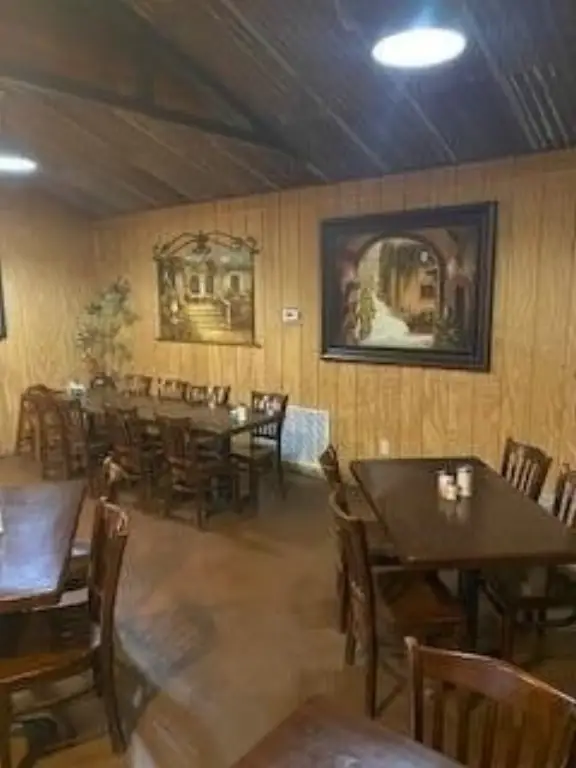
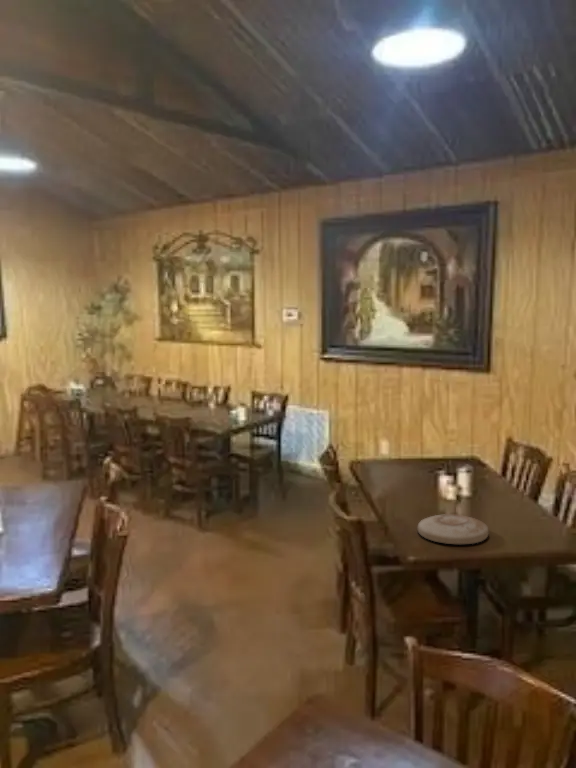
+ plate [417,513,489,545]
